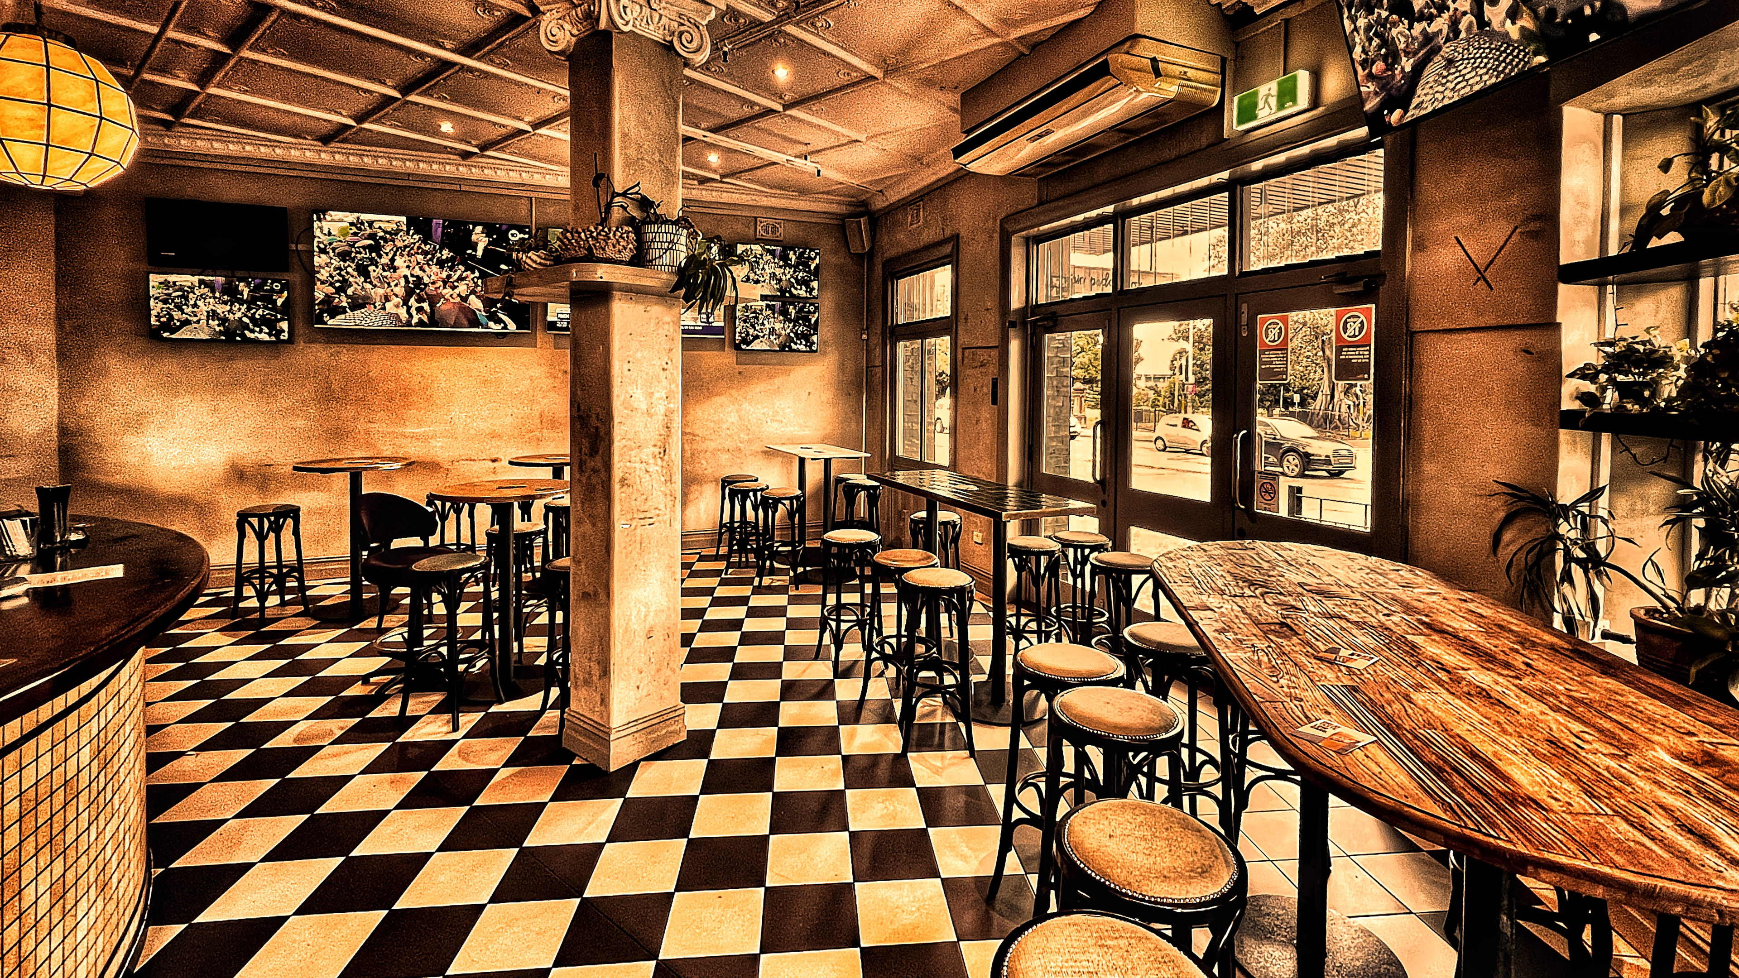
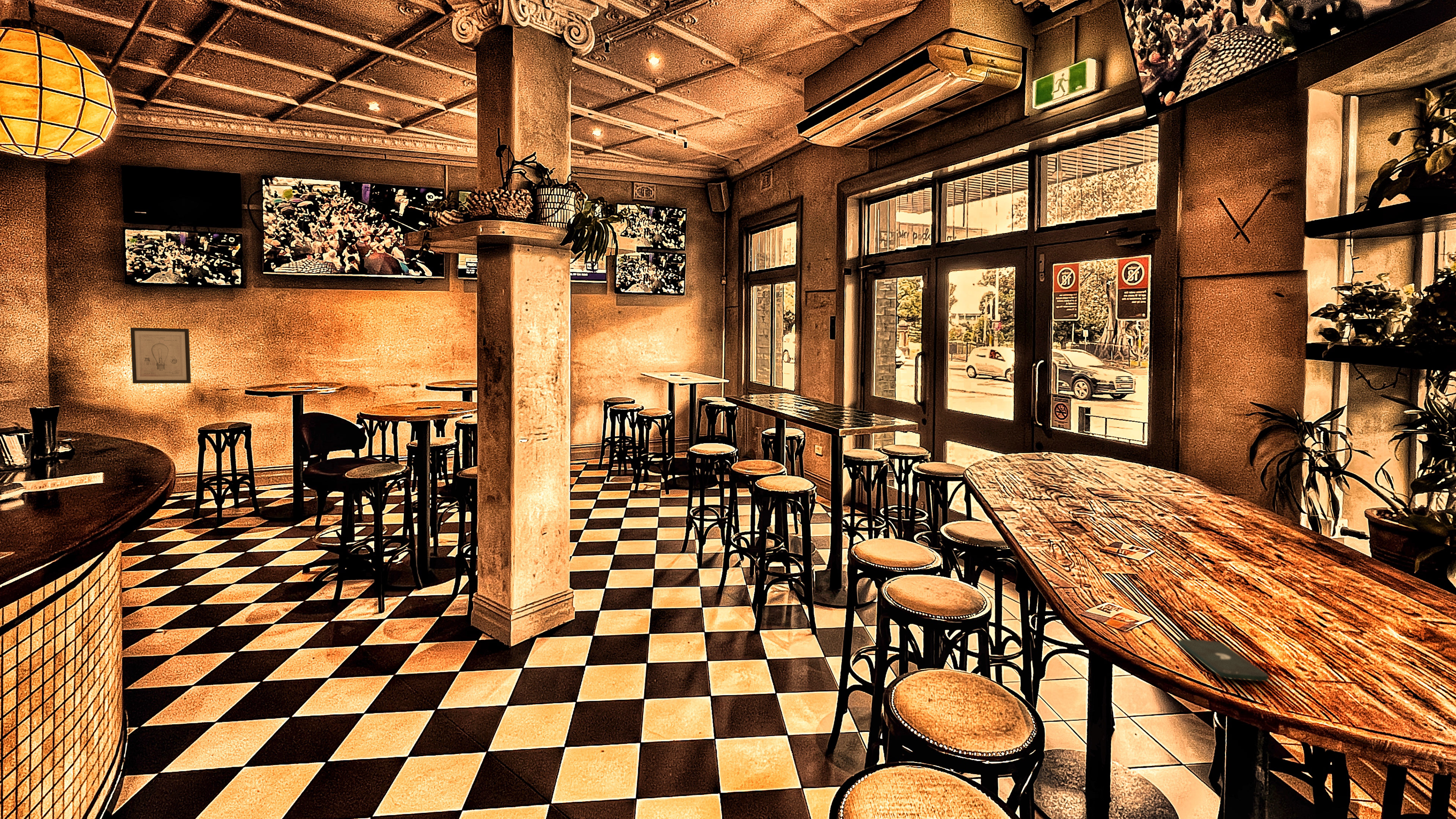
+ wall art [130,327,191,384]
+ smartphone [1178,639,1269,682]
